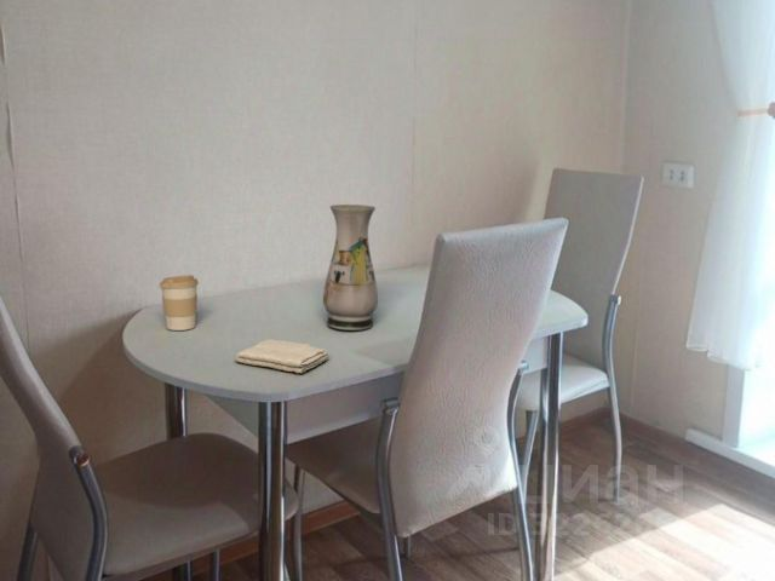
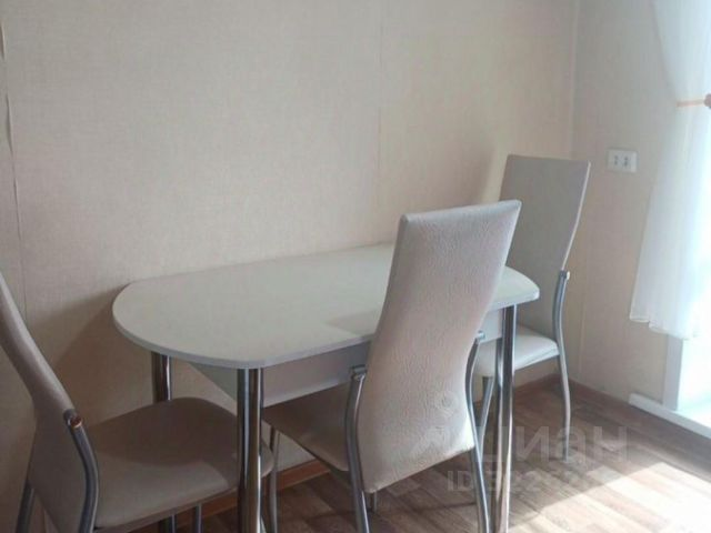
- vase [322,203,379,332]
- washcloth [234,338,331,374]
- coffee cup [159,274,200,332]
